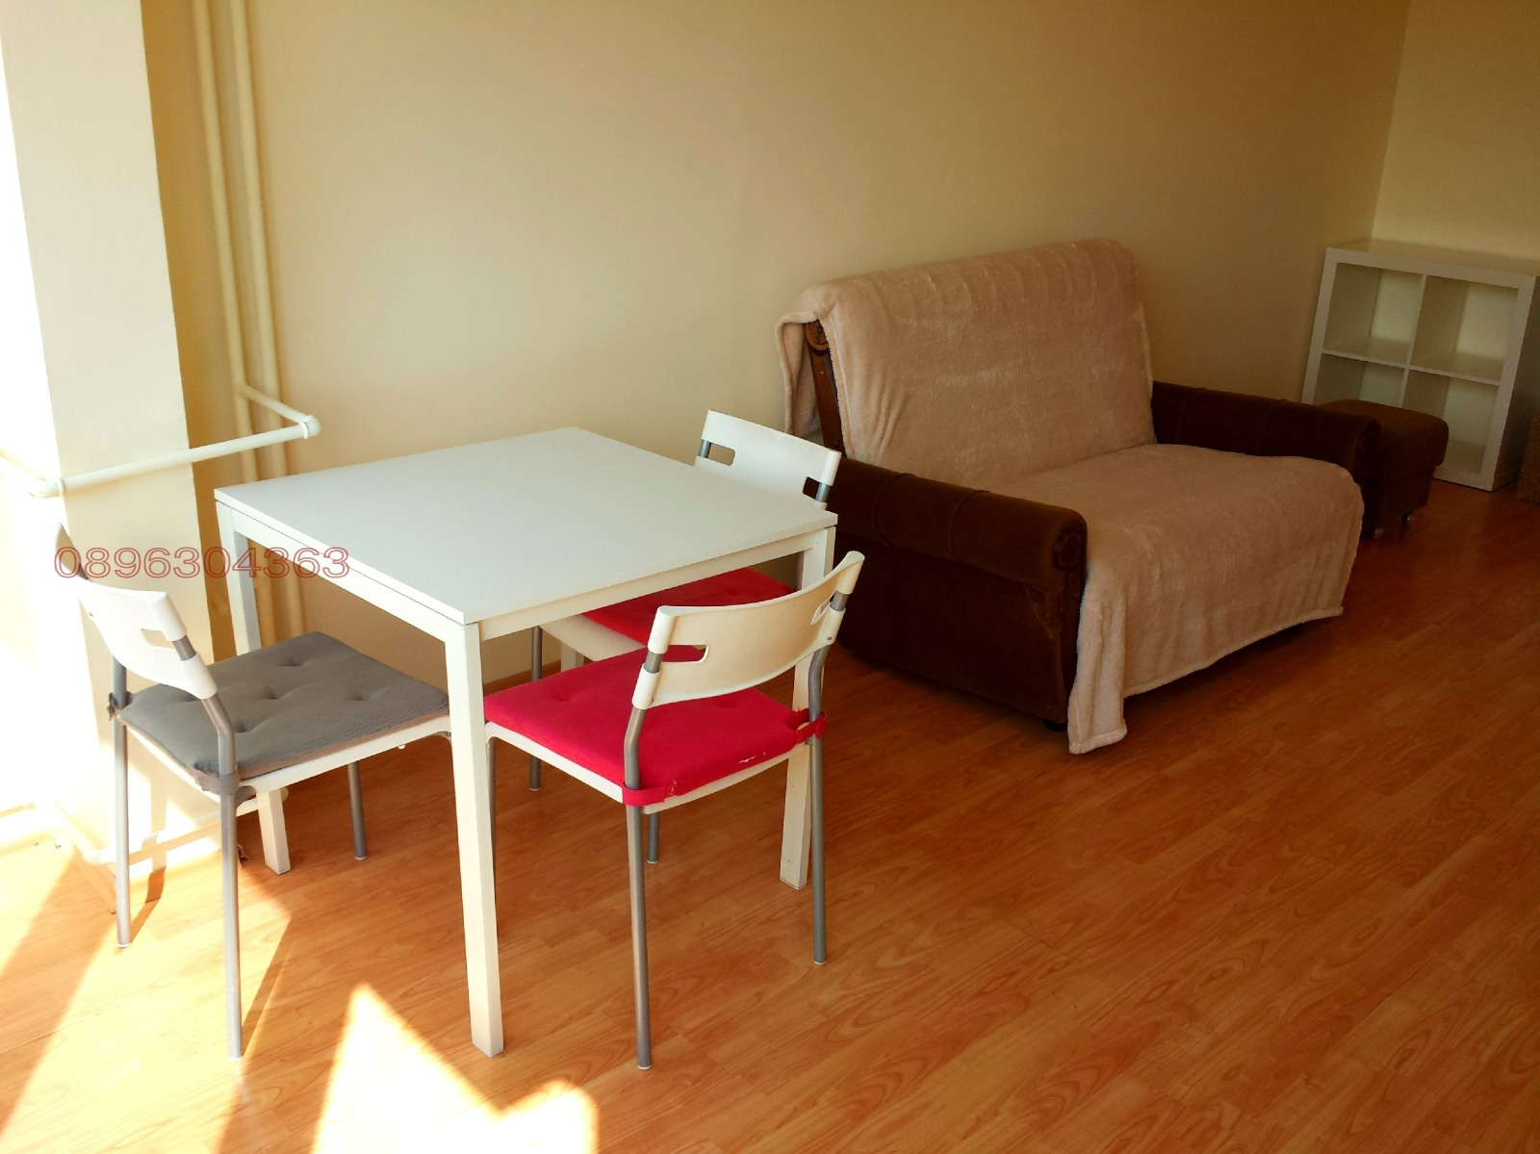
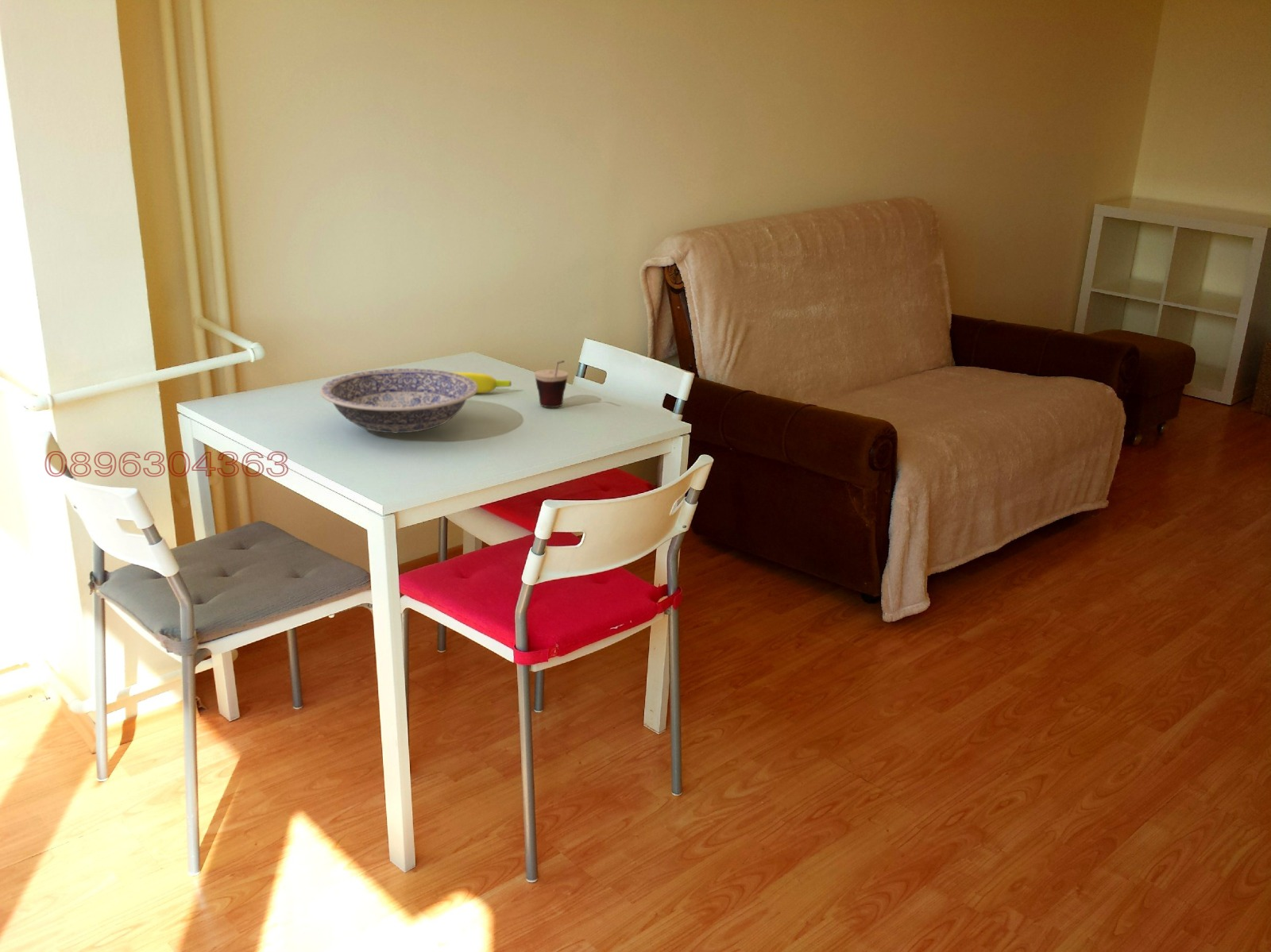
+ bowl [319,368,478,434]
+ banana [452,372,512,394]
+ cup [534,360,569,408]
